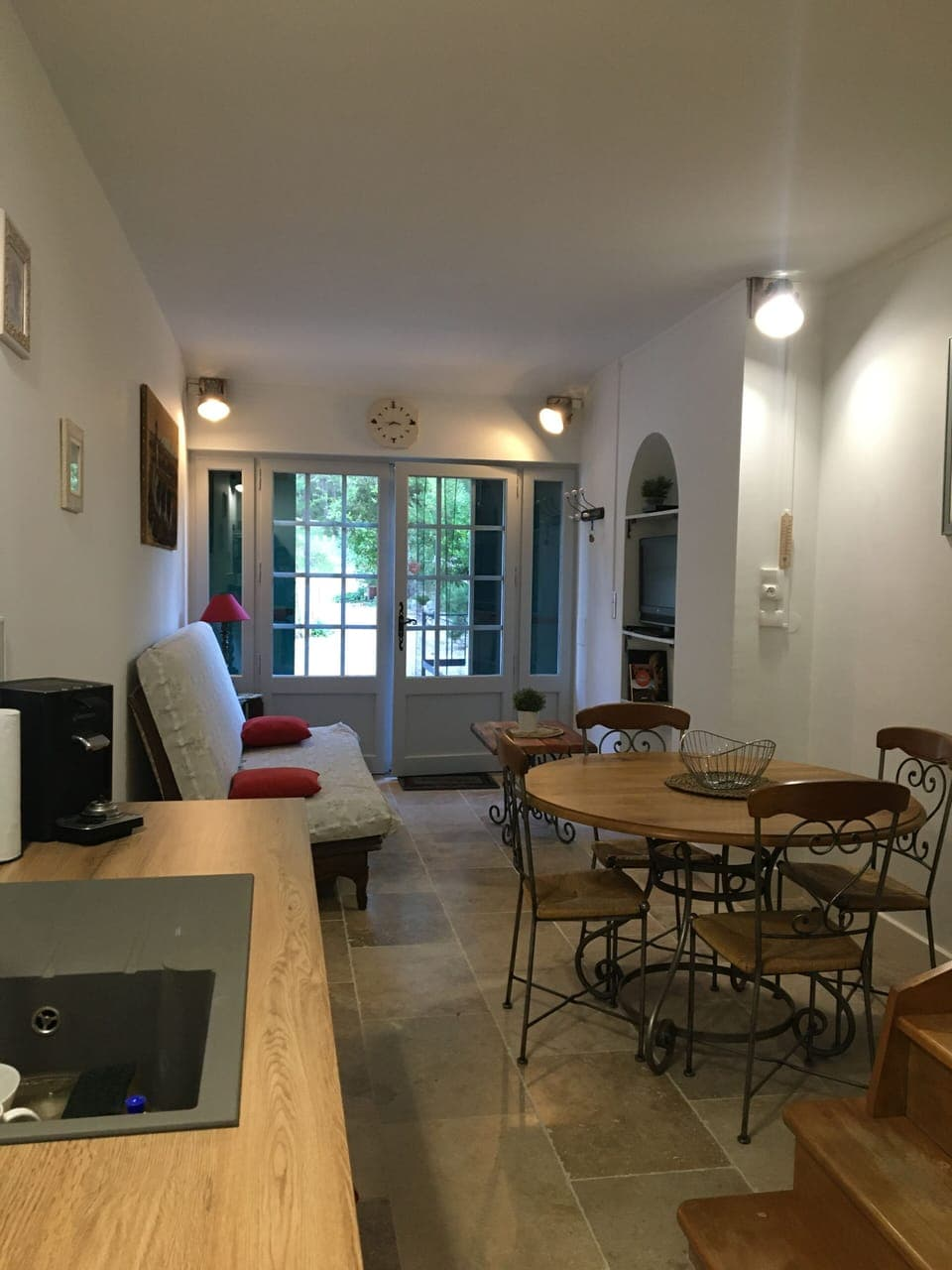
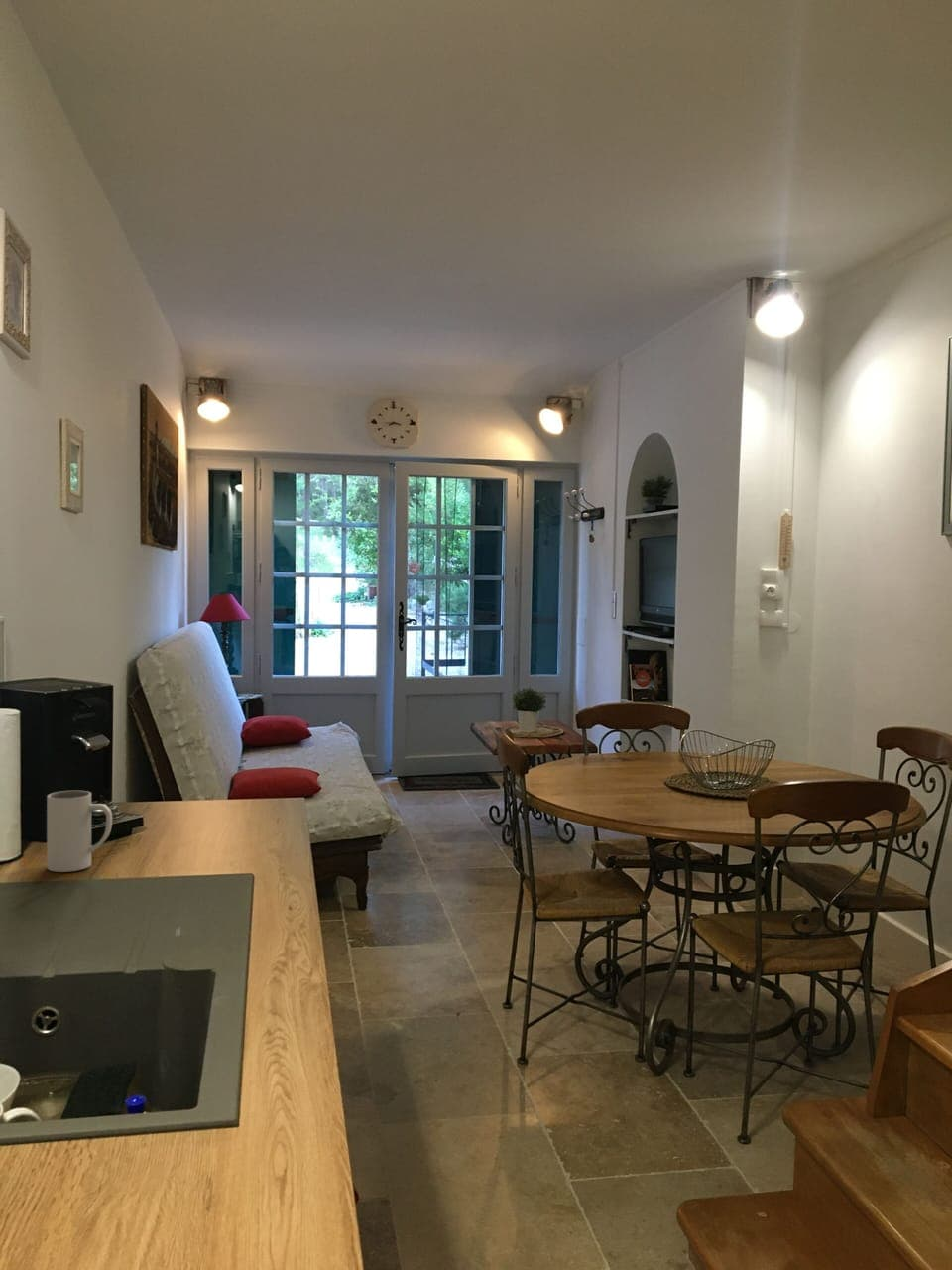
+ mug [46,790,113,873]
